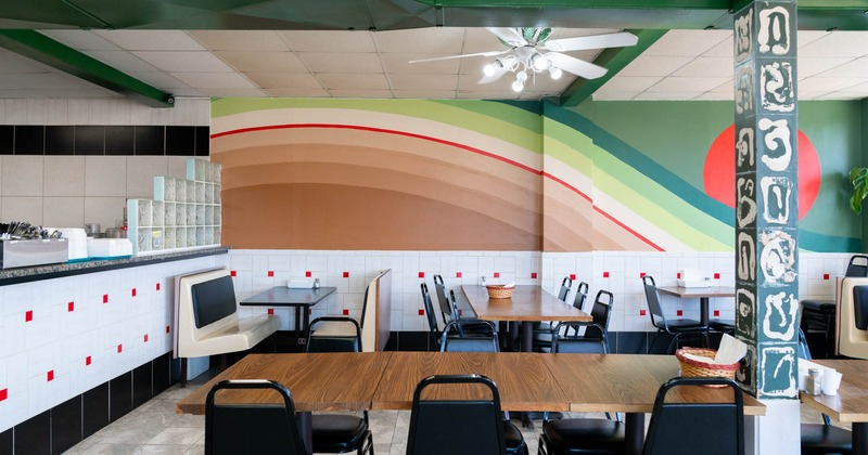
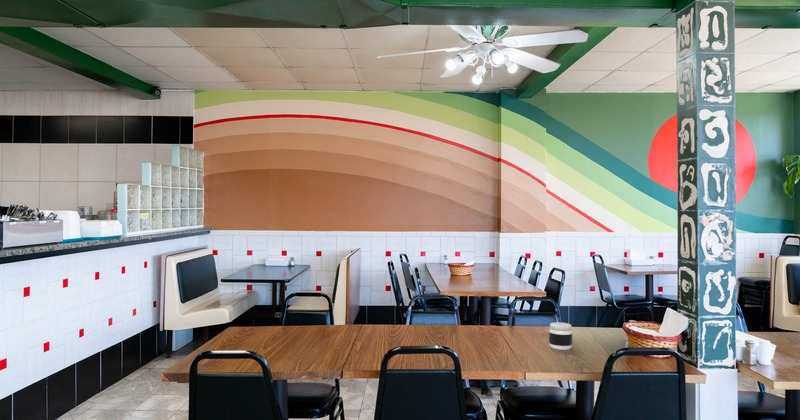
+ jar [548,321,573,351]
